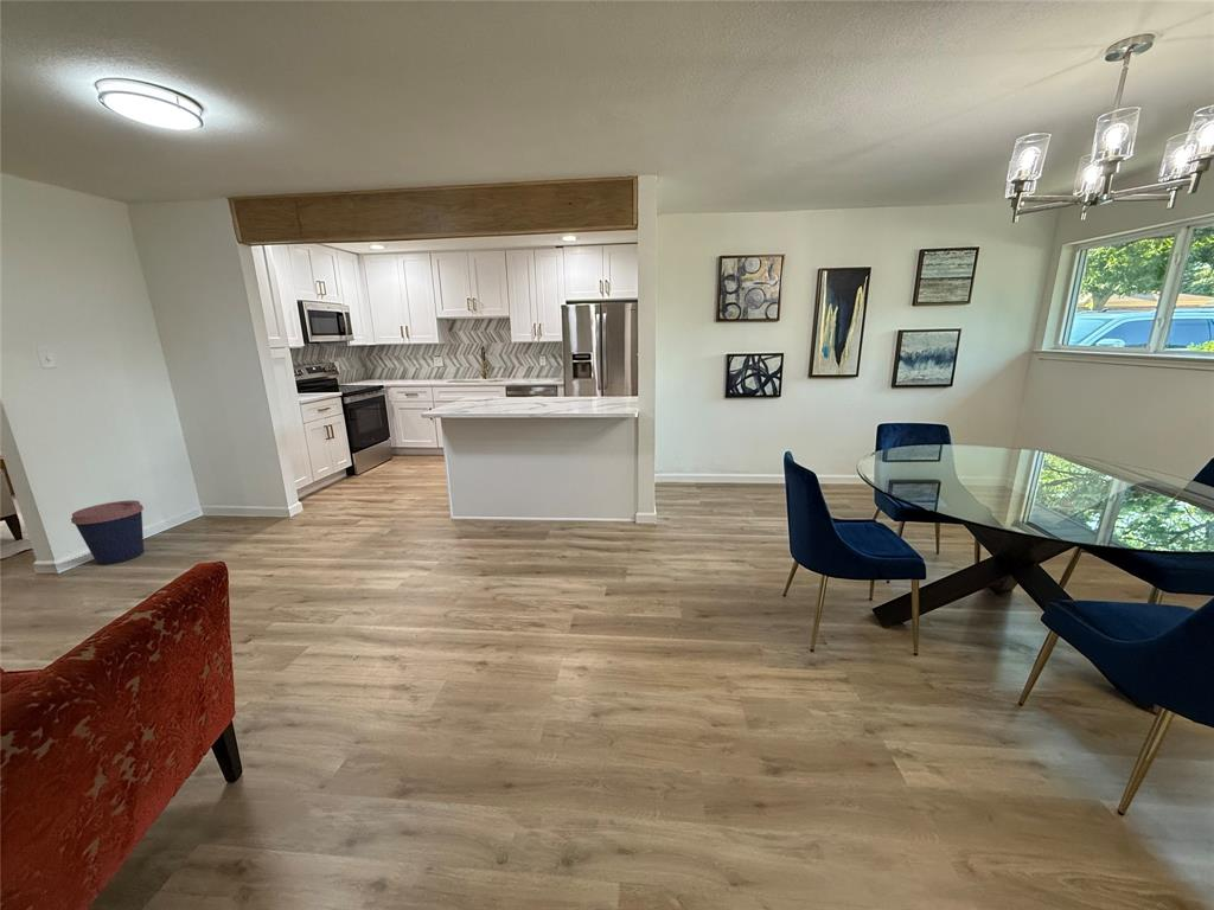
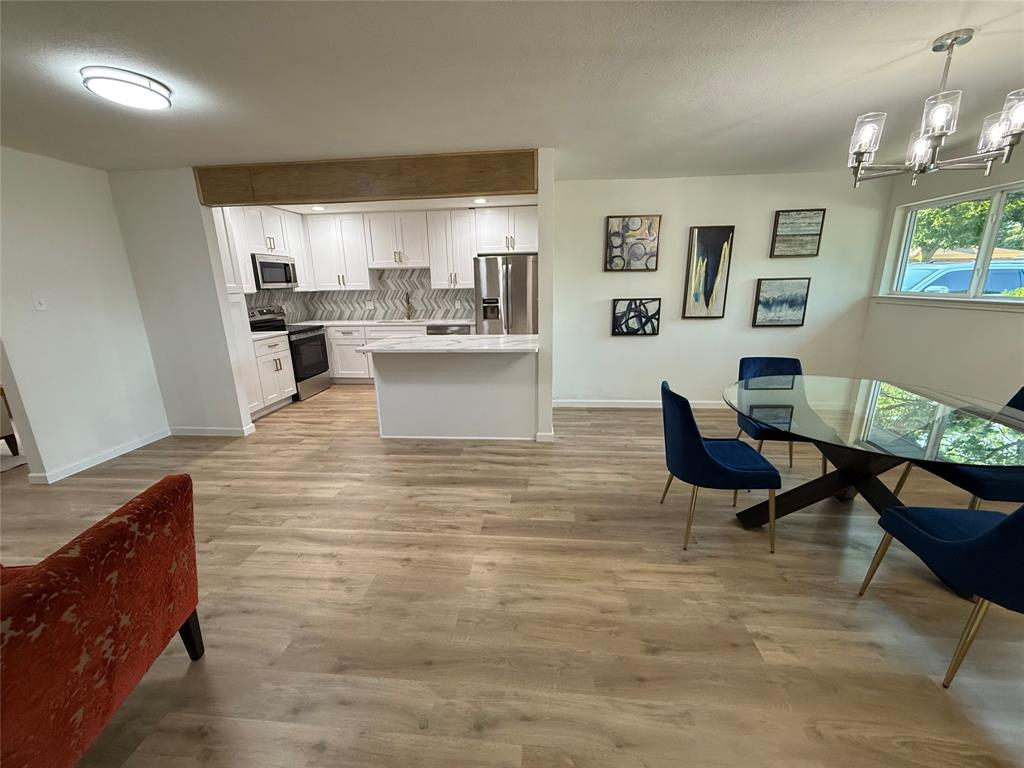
- coffee cup [70,499,145,565]
